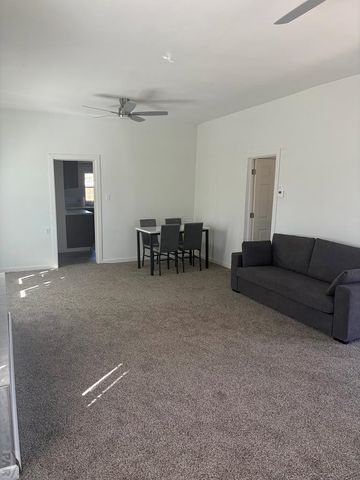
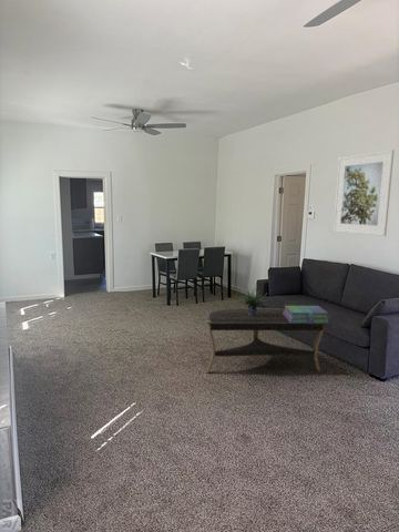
+ coffee table [205,307,327,374]
+ stack of books [283,305,330,324]
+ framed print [332,149,395,237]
+ potted plant [238,285,269,317]
